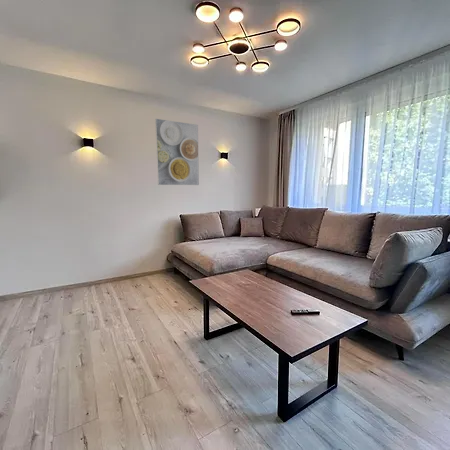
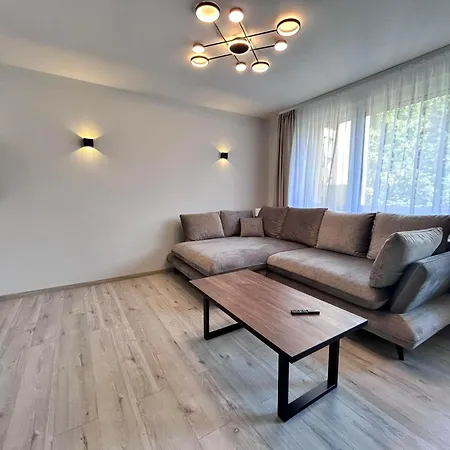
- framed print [154,118,200,186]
